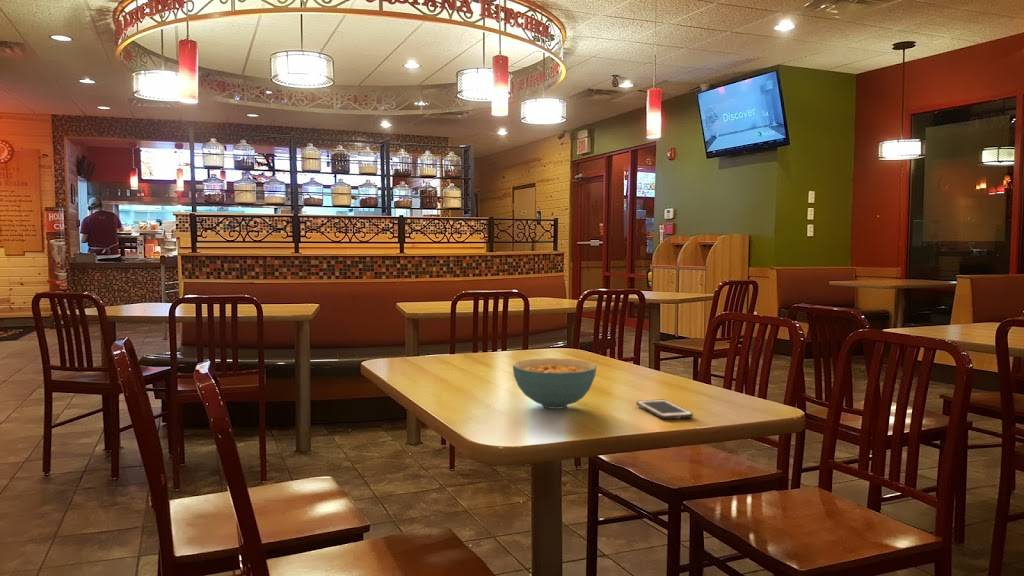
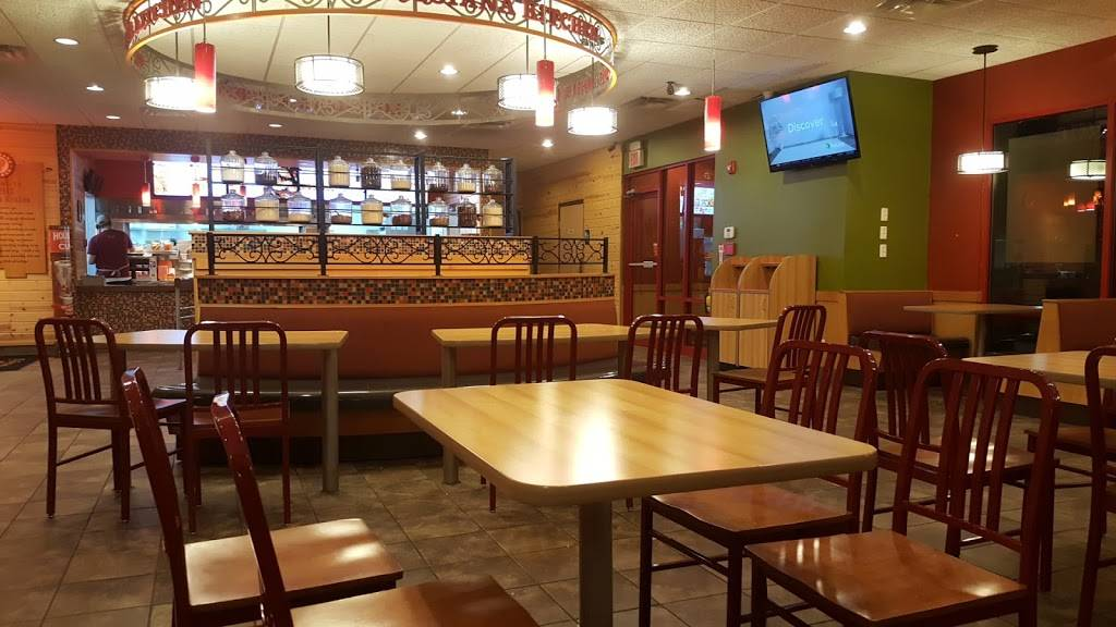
- cell phone [635,399,694,420]
- cereal bowl [512,357,598,410]
